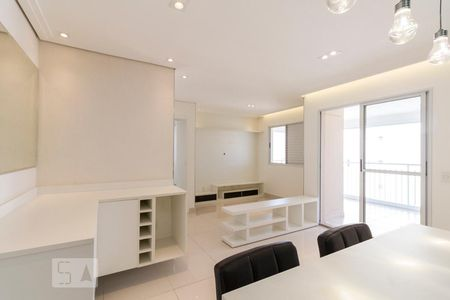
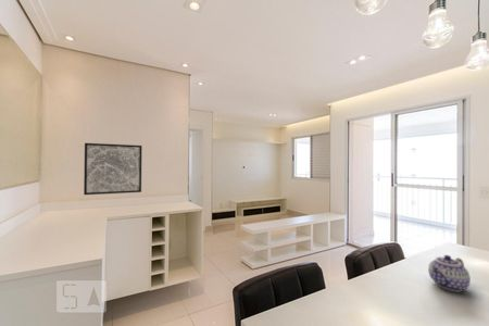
+ teapot [427,254,472,292]
+ wall art [83,142,143,196]
